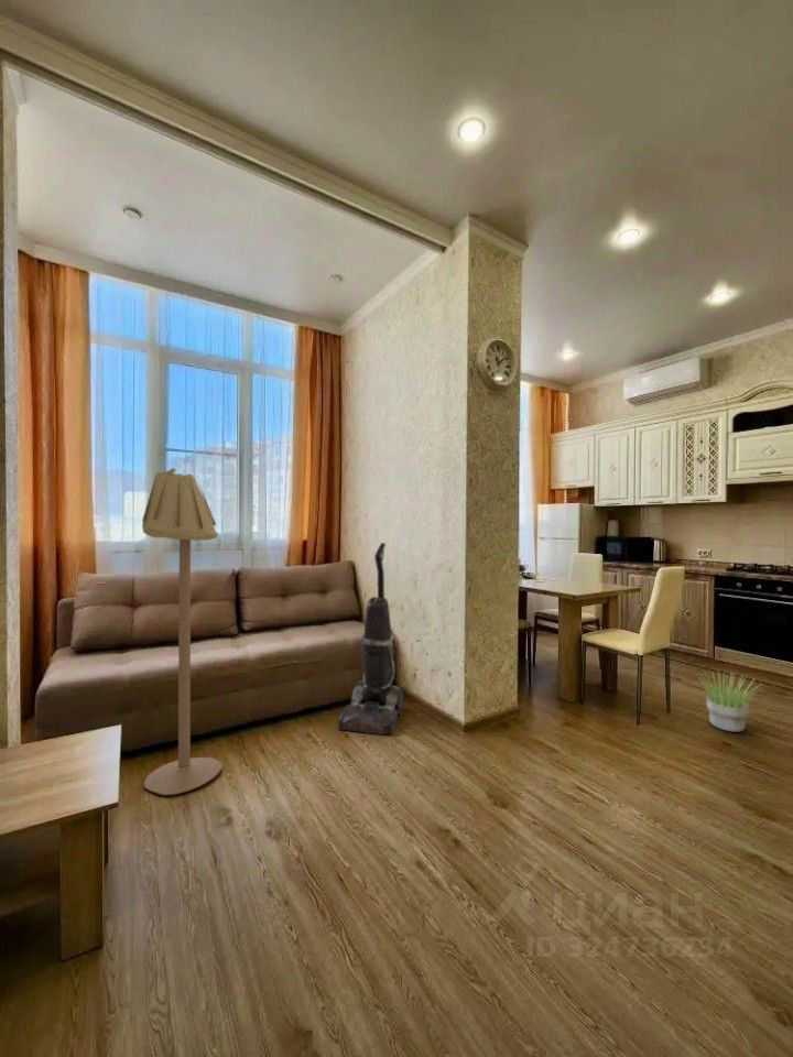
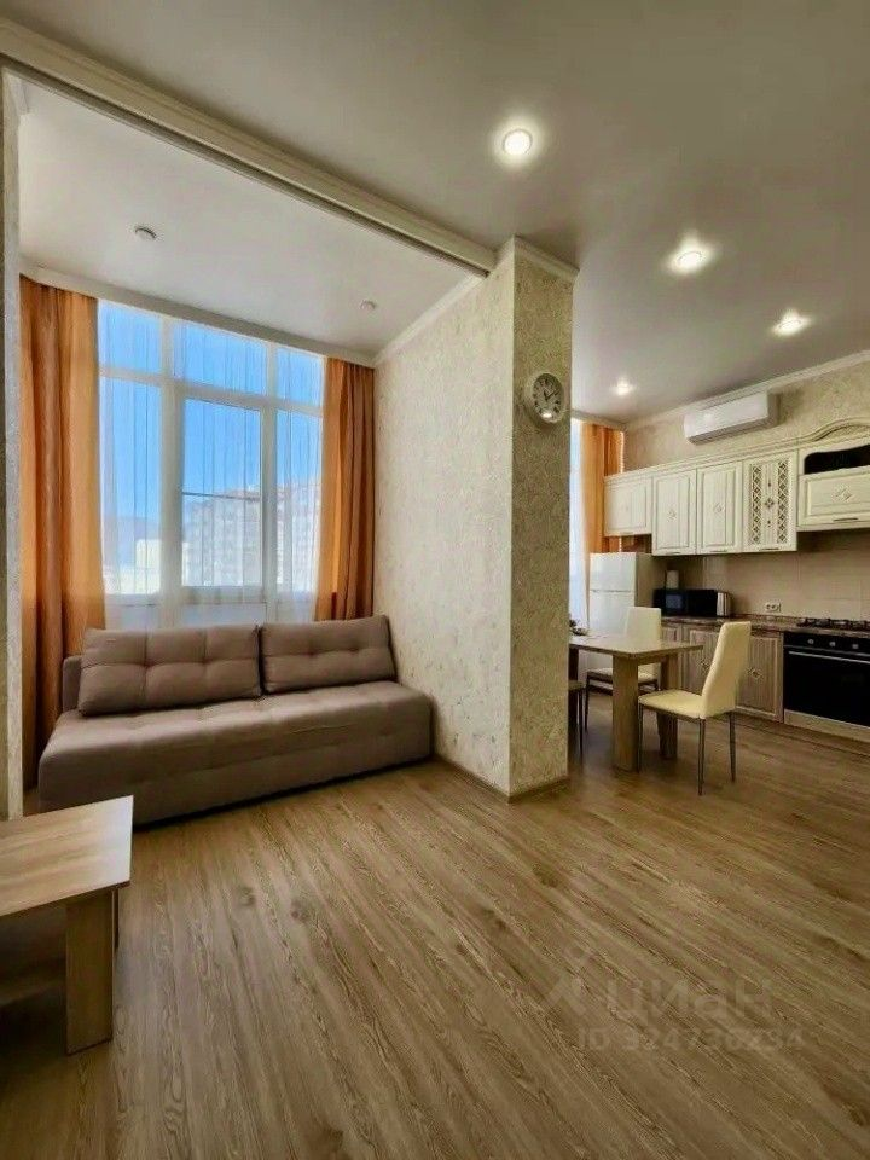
- potted plant [695,671,761,733]
- vacuum cleaner [337,542,404,735]
- floor lamp [141,467,222,796]
